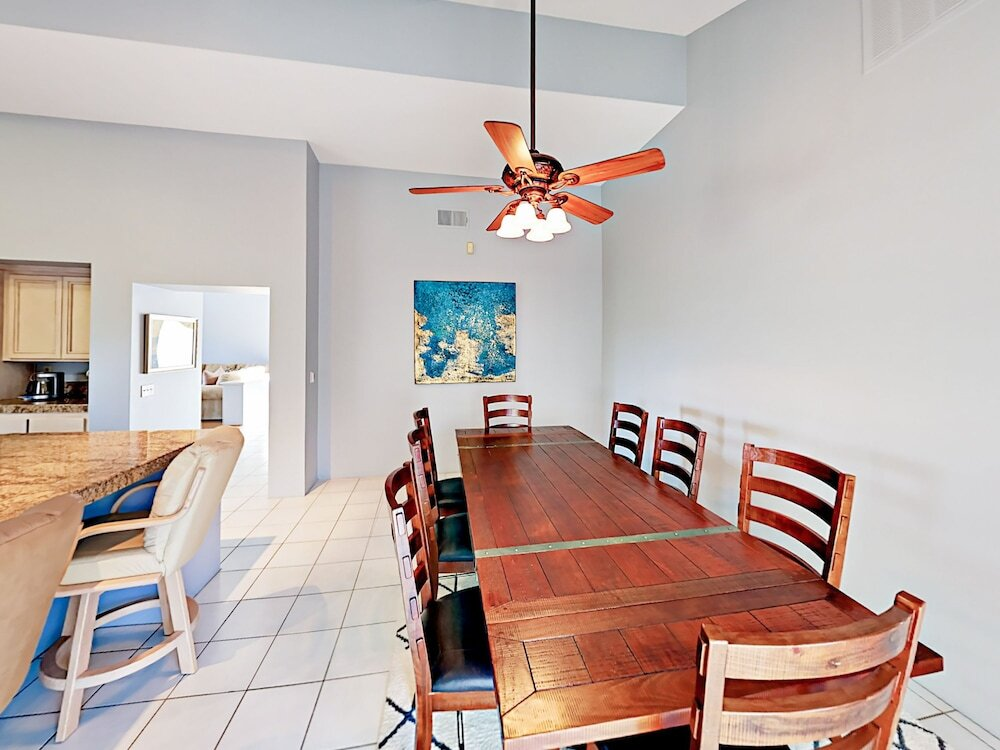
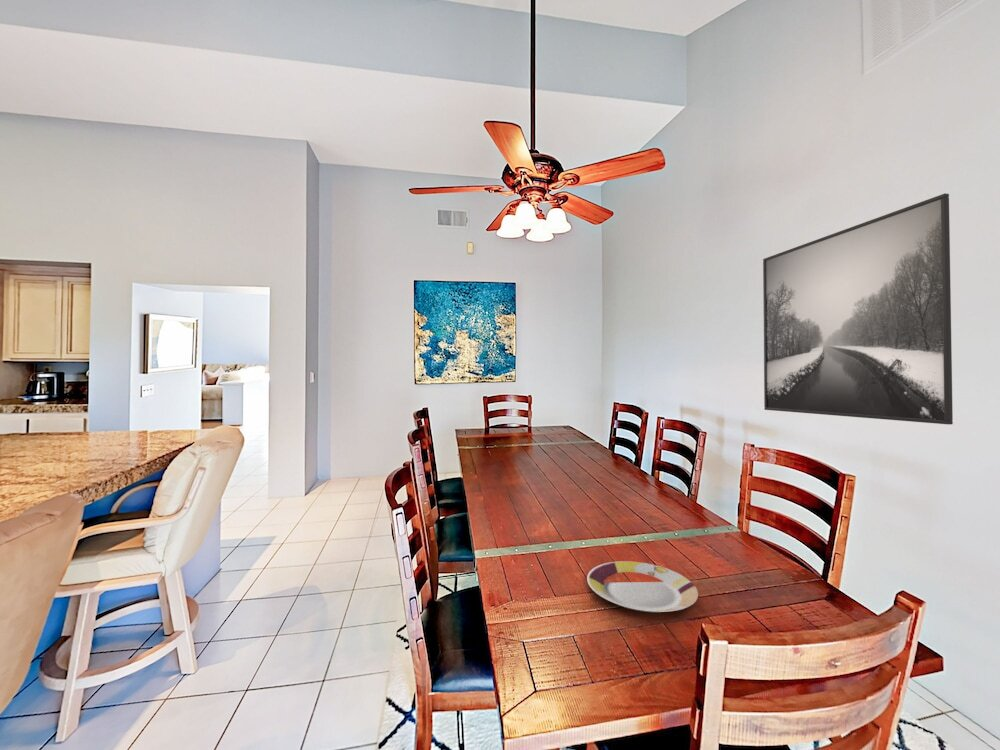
+ plate [586,560,699,614]
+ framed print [762,192,954,425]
